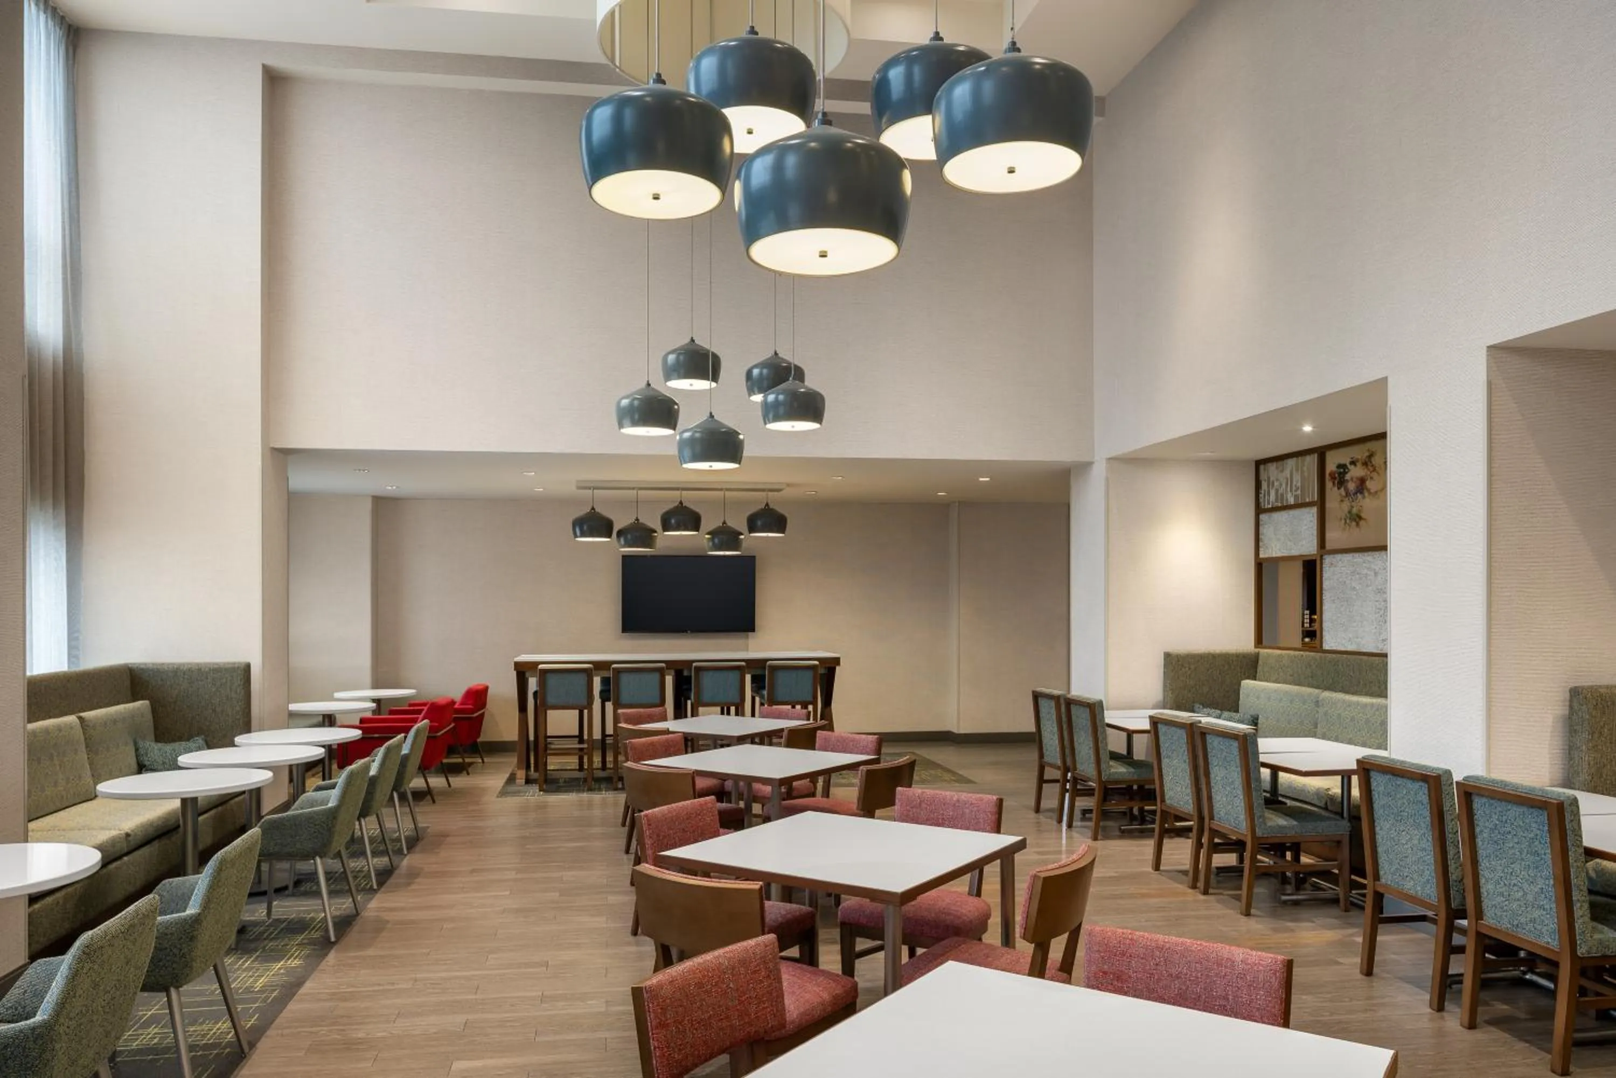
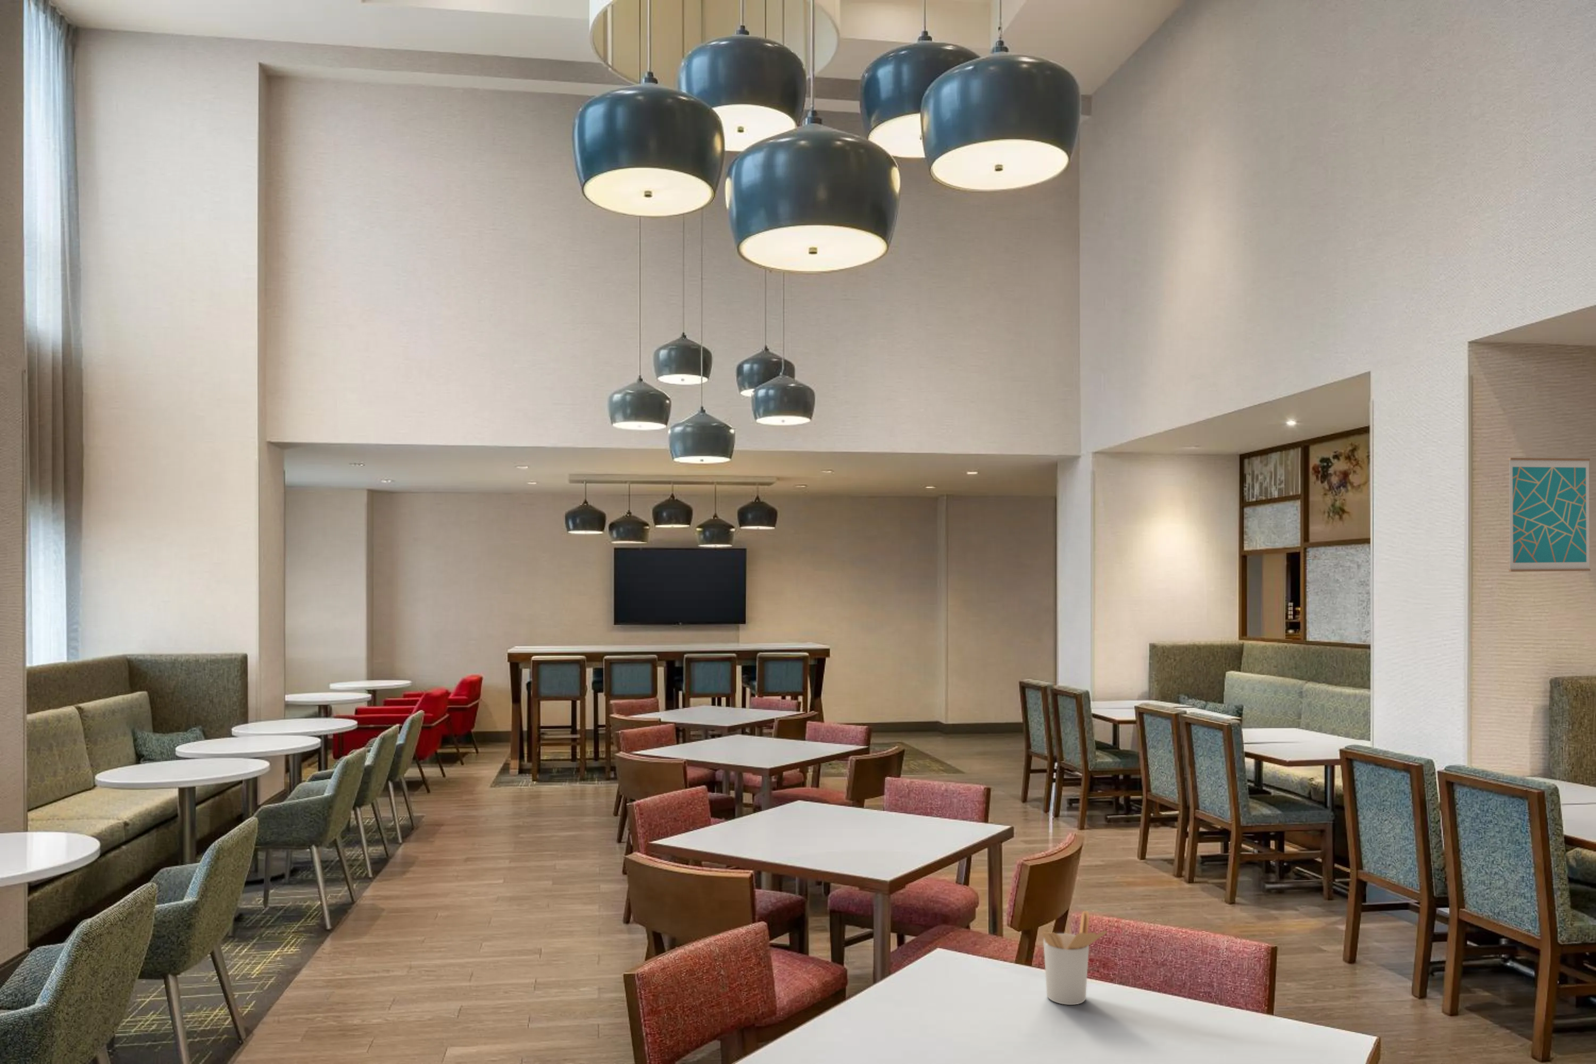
+ utensil holder [1042,911,1108,1006]
+ wall art [1508,457,1591,572]
